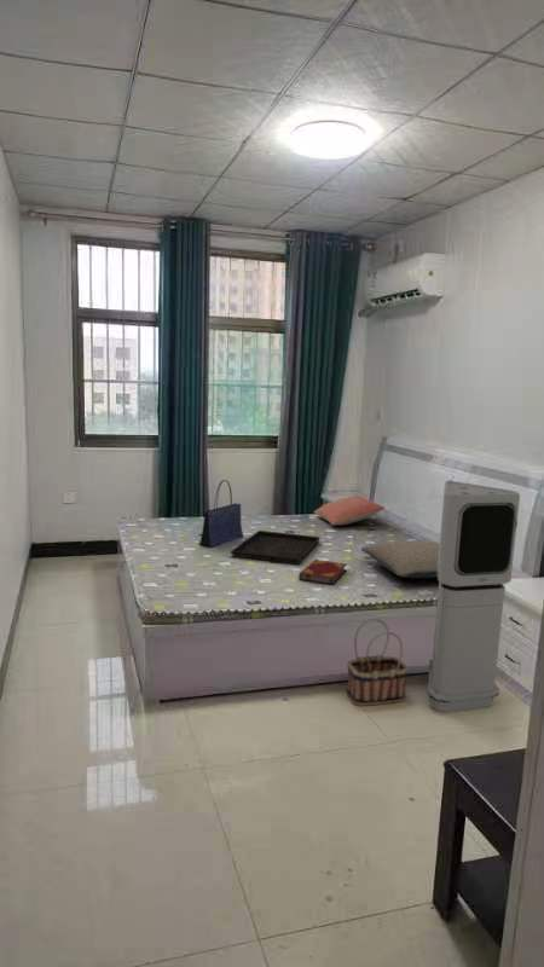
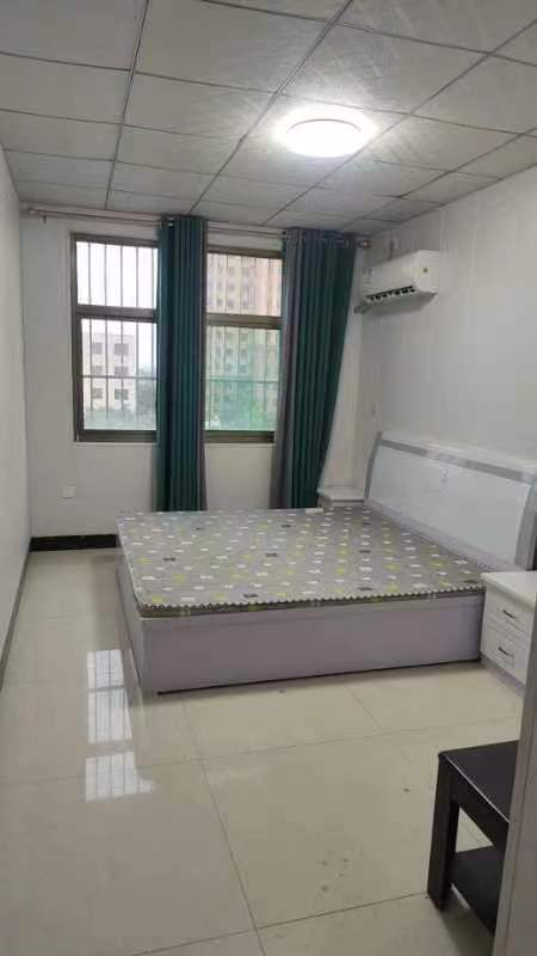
- air purifier [427,480,521,713]
- pillow [313,494,386,527]
- tote bag [198,479,244,549]
- serving tray [230,529,320,566]
- hardback book [297,558,348,586]
- pillow [360,540,440,579]
- basket [346,618,410,707]
